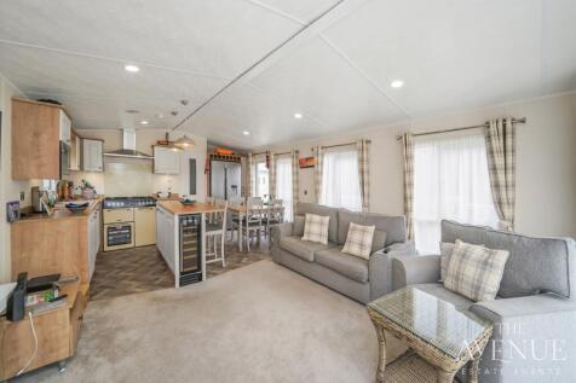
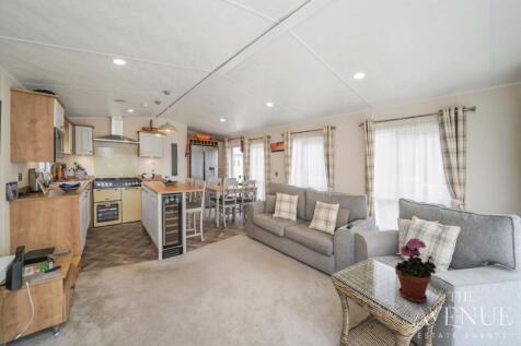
+ potted plant [394,237,437,303]
